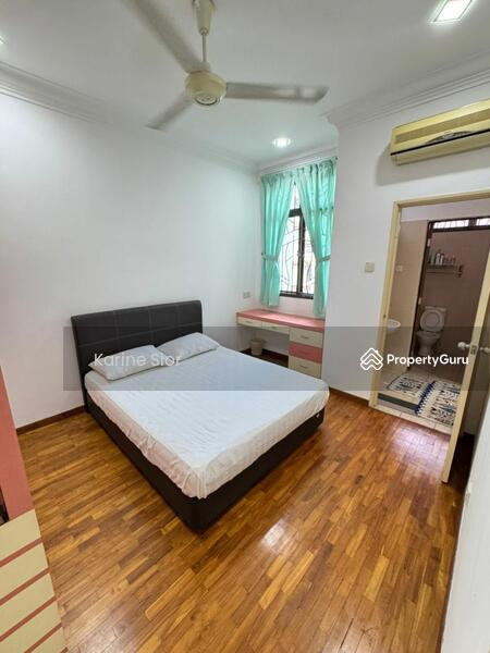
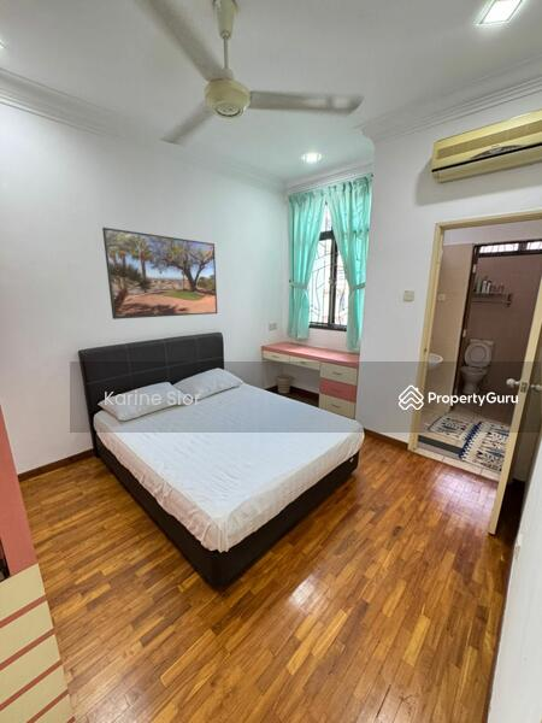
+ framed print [101,227,218,321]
